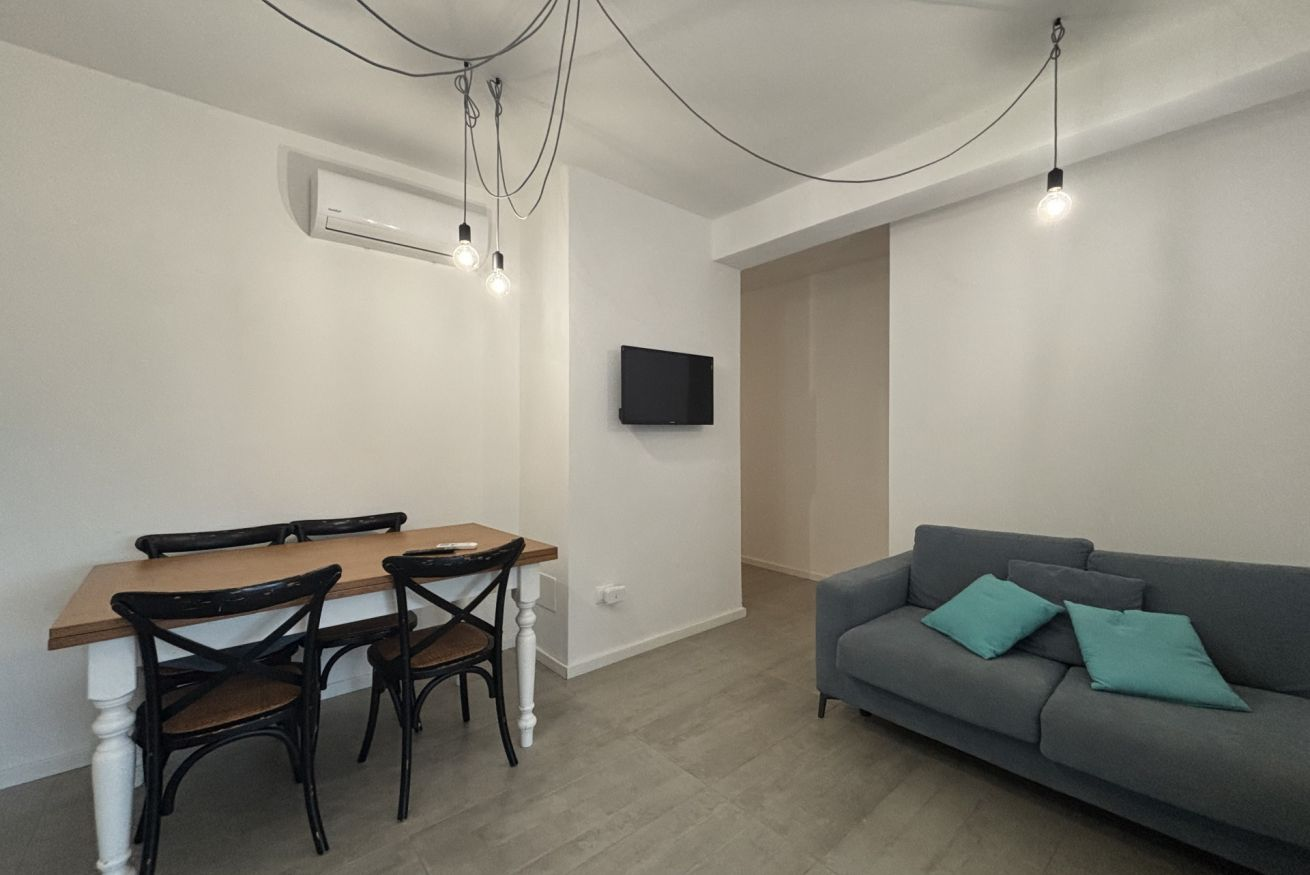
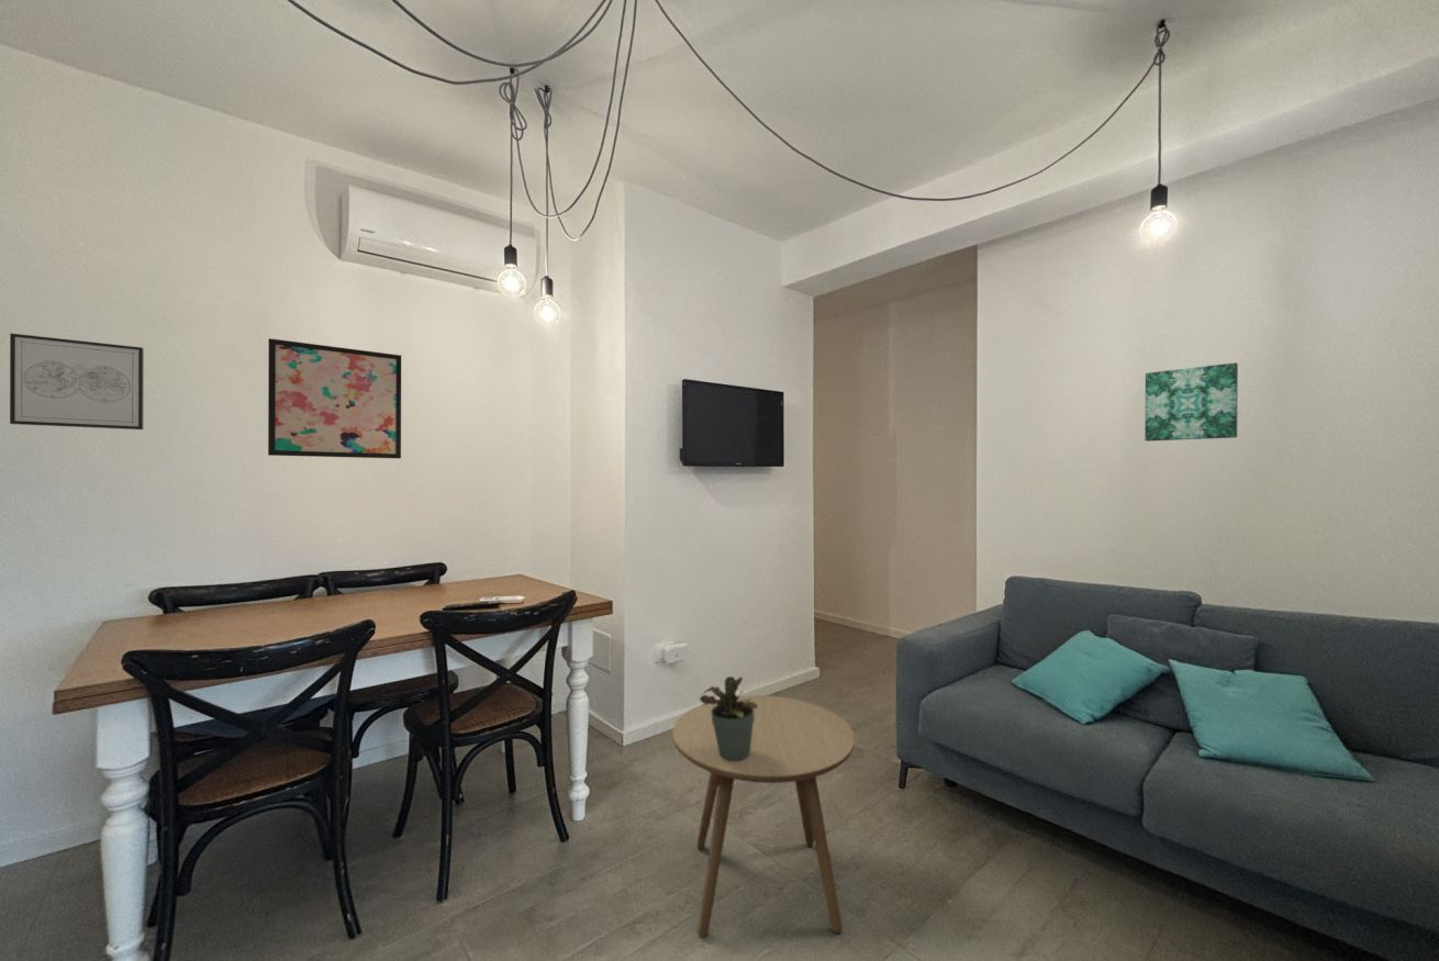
+ wall art [1144,361,1239,443]
+ potted plant [699,675,758,760]
+ wall art [267,337,402,459]
+ wall art [9,333,145,431]
+ side table [671,694,856,939]
